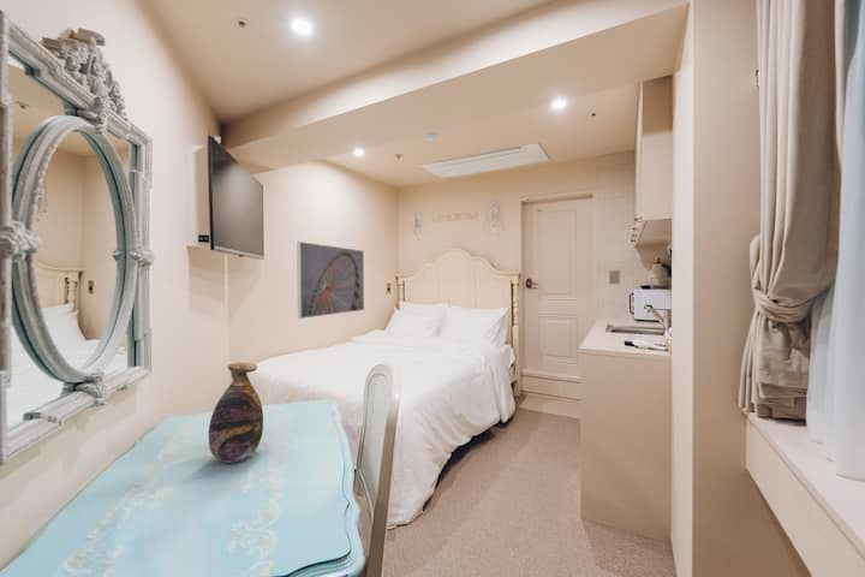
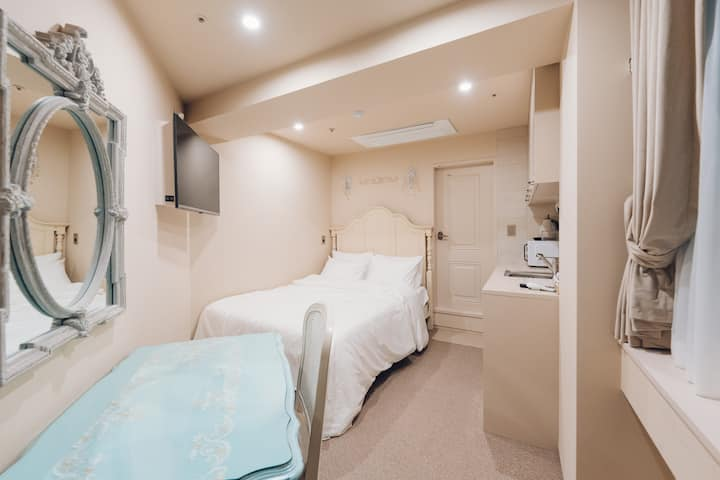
- vase [208,362,264,464]
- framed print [296,240,365,320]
